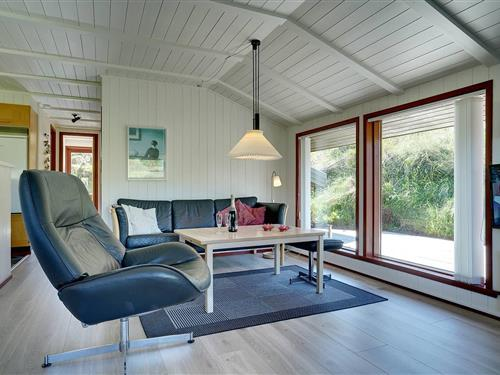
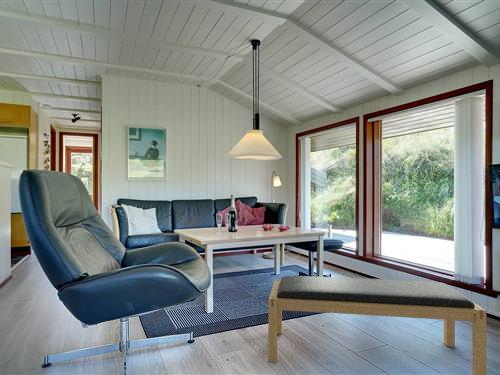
+ bench [267,275,488,375]
